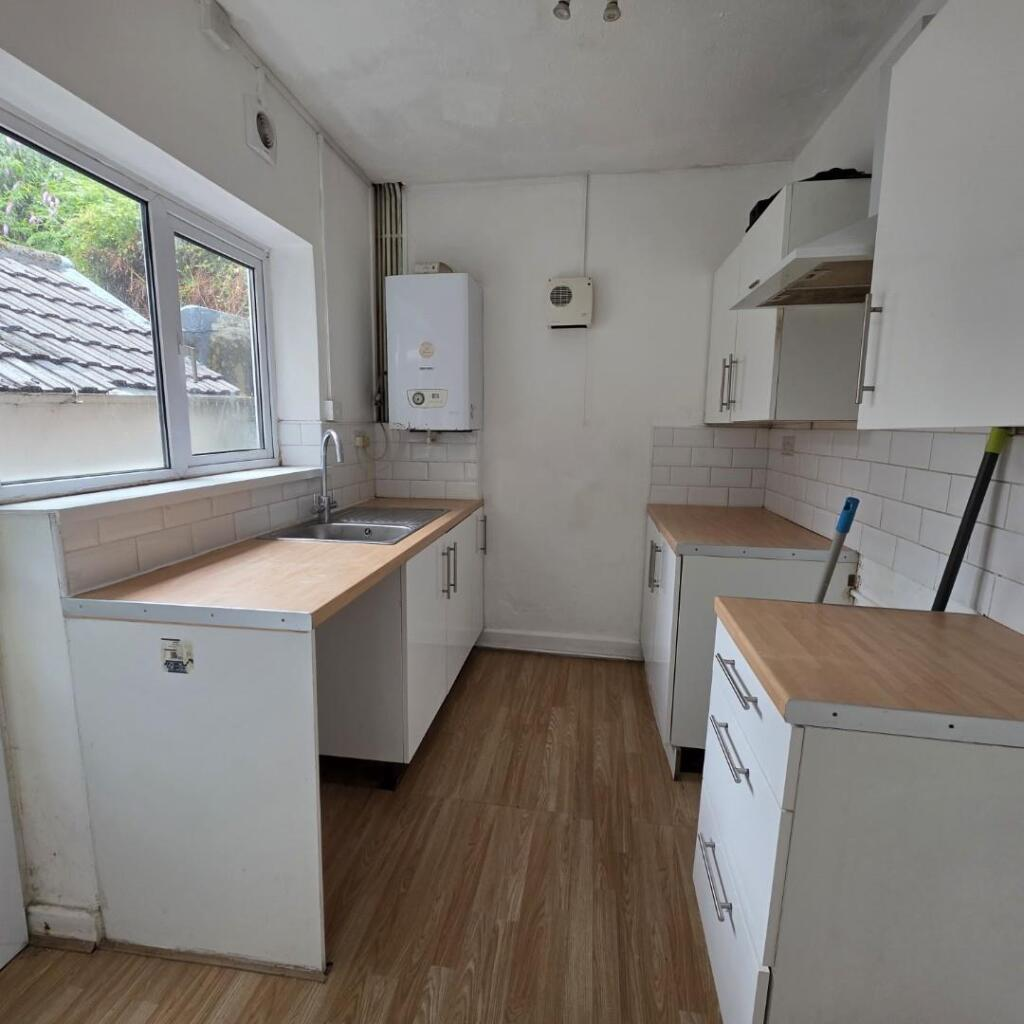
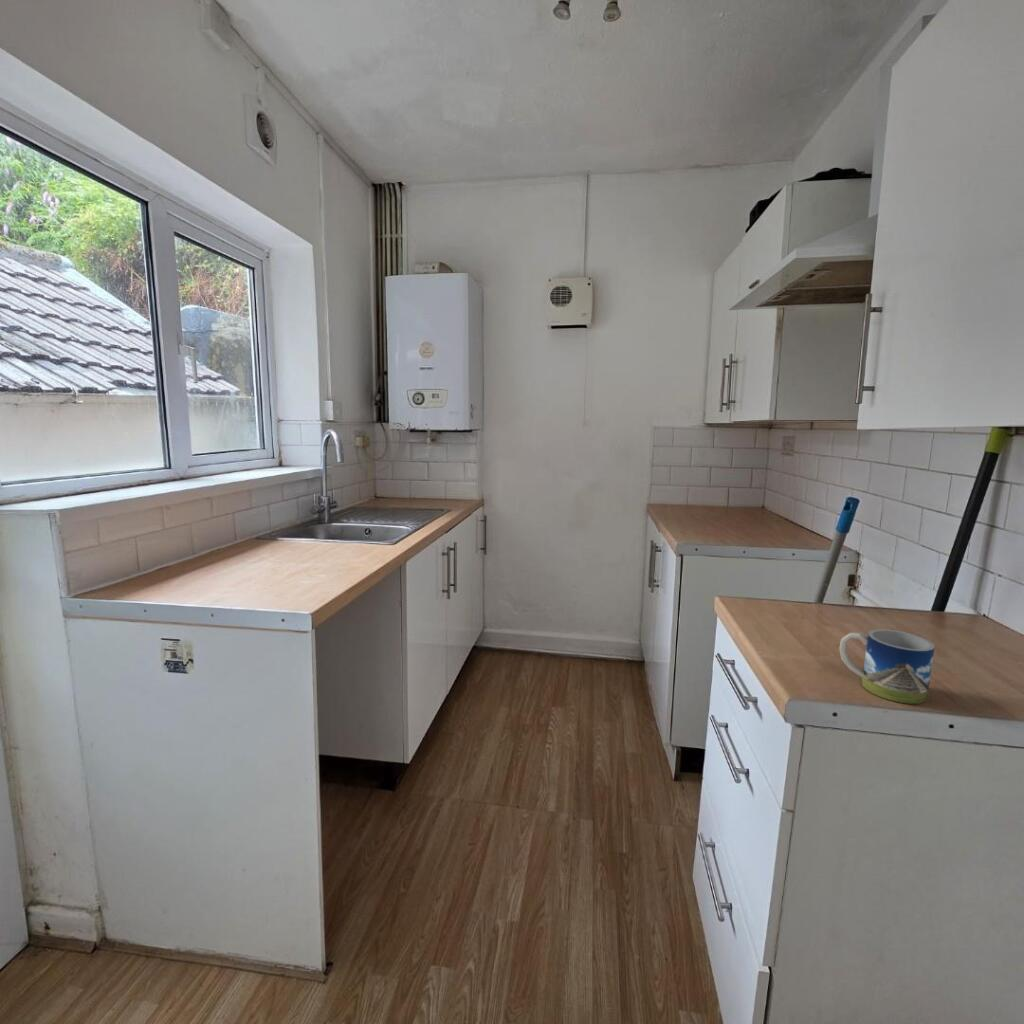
+ mug [838,628,936,705]
